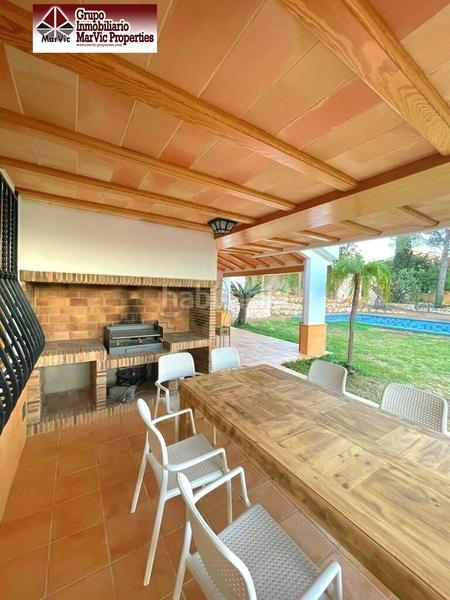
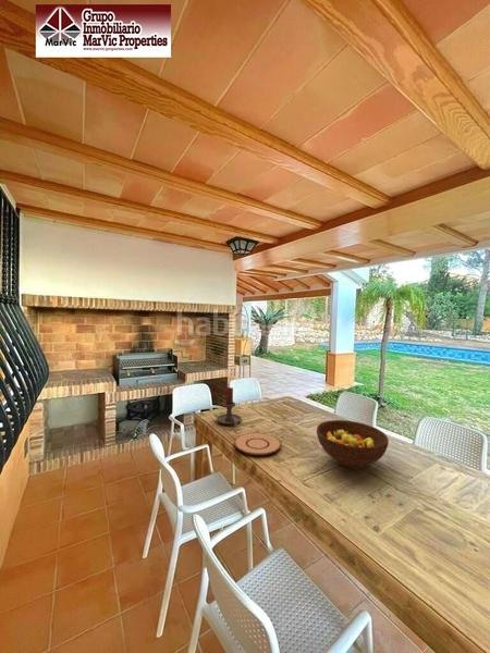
+ plate [233,432,282,456]
+ fruit bowl [316,419,390,470]
+ candle holder [216,386,243,427]
